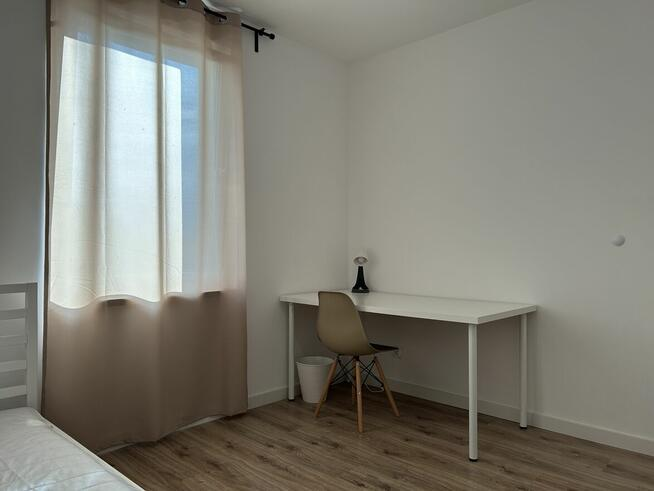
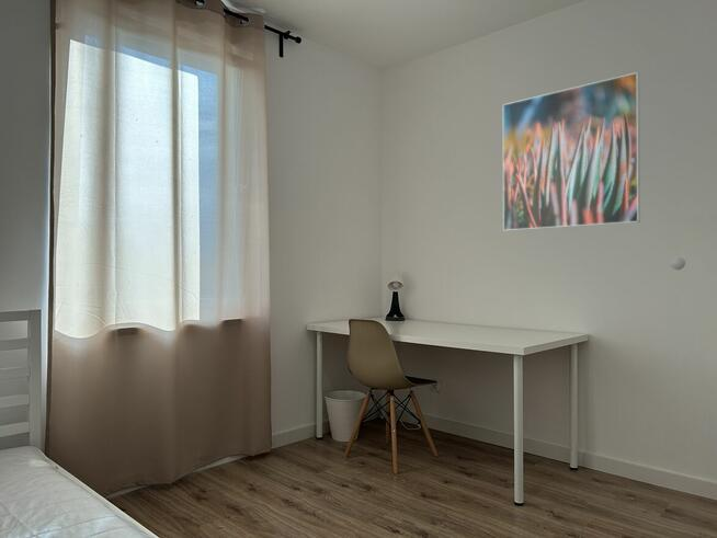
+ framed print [502,71,641,232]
